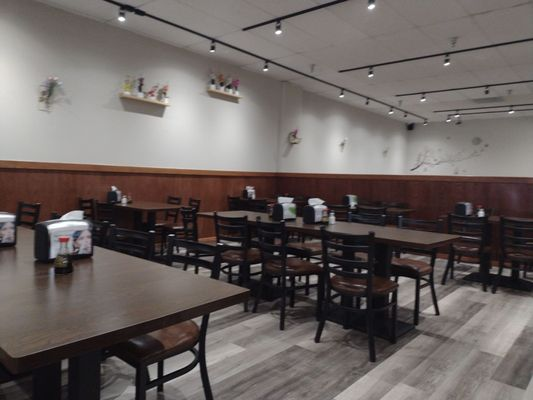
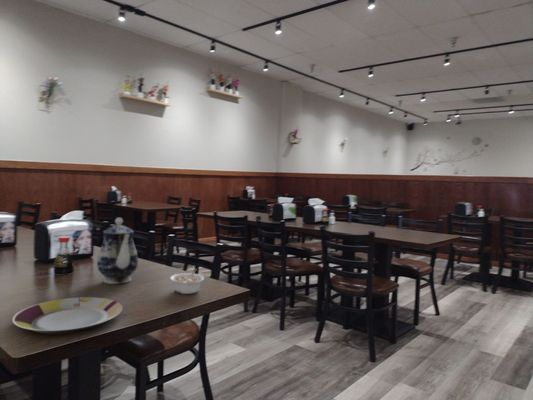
+ legume [169,268,205,295]
+ plate [11,296,123,335]
+ teapot [96,217,139,285]
